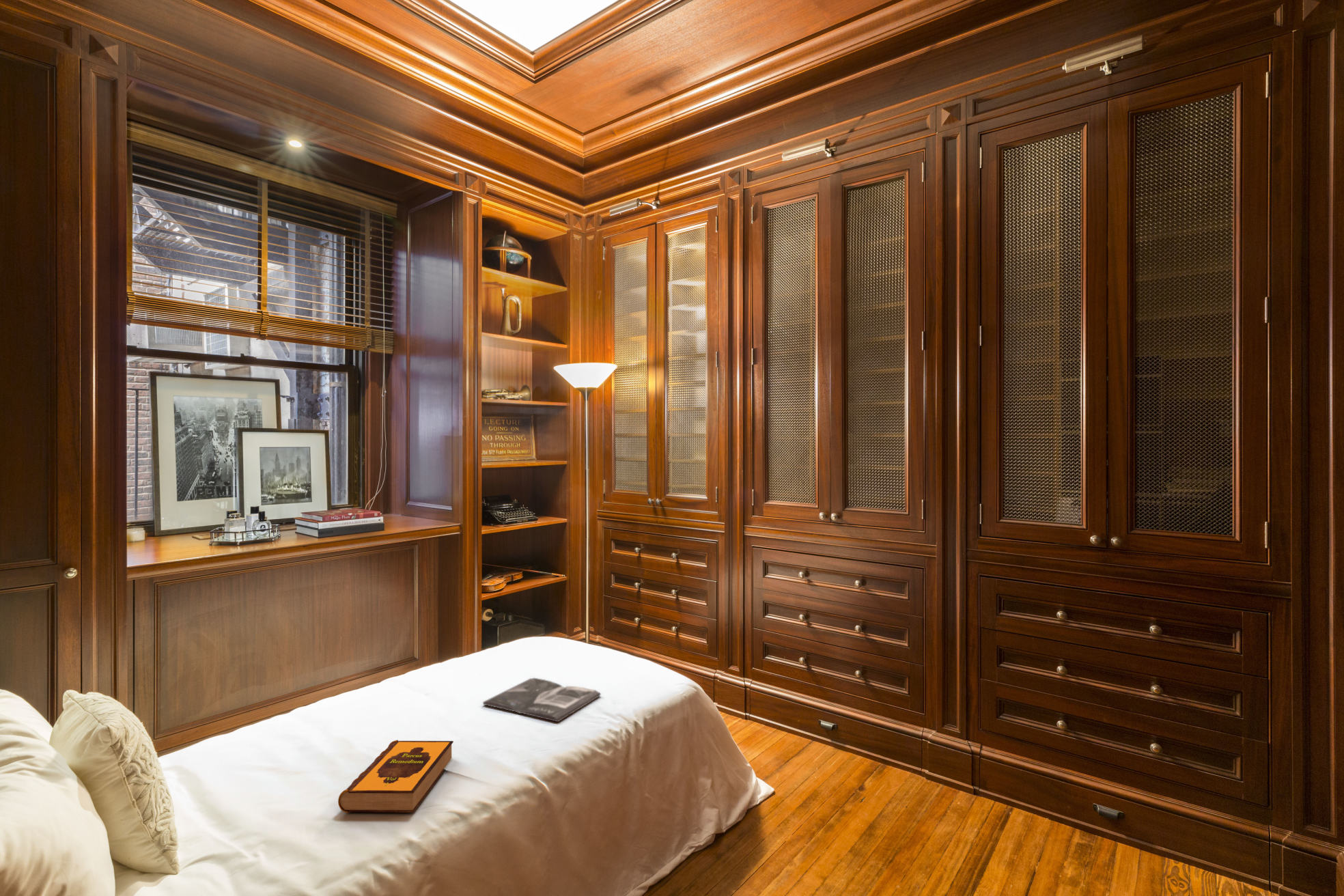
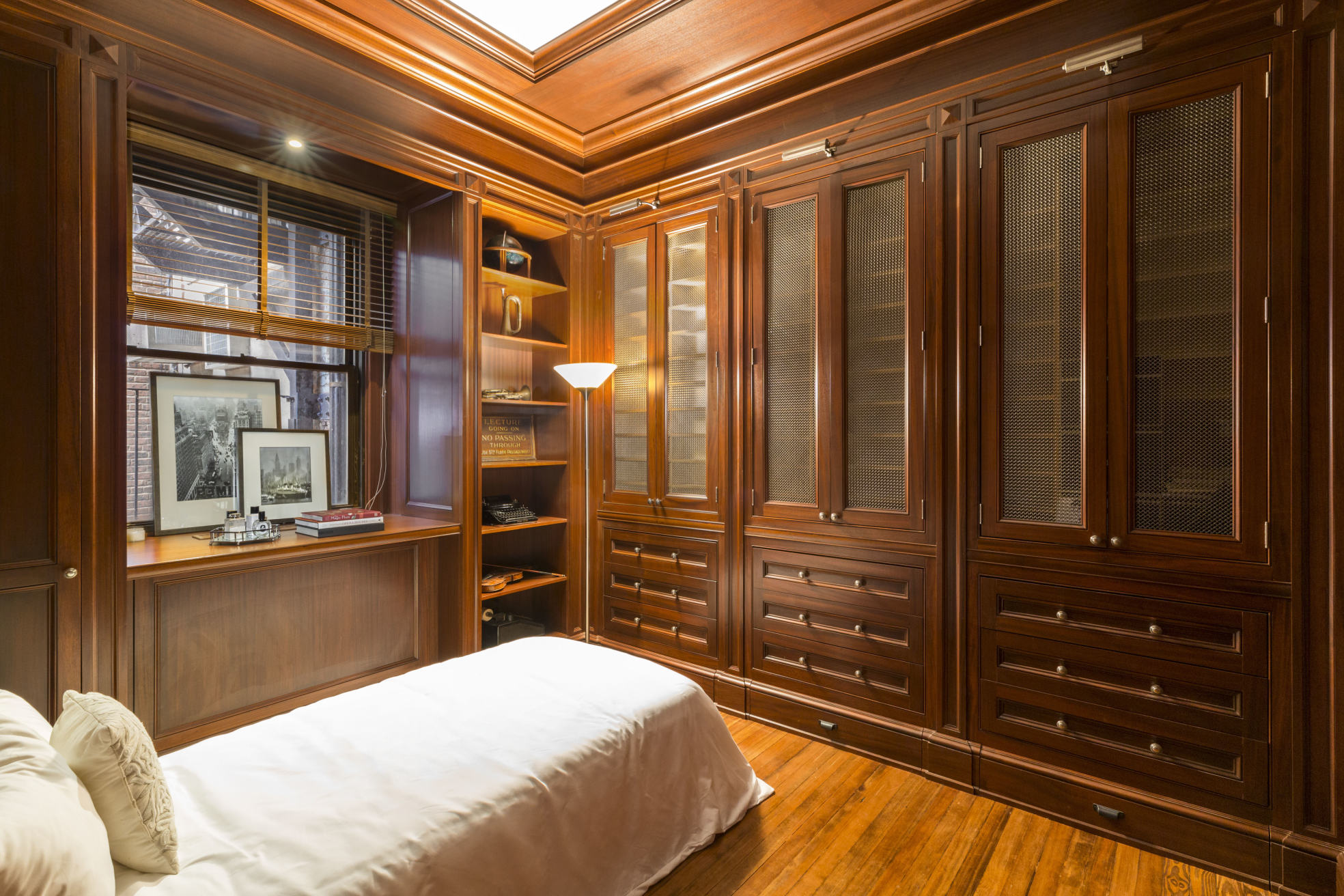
- magazine [482,677,602,723]
- hardback book [337,740,454,813]
